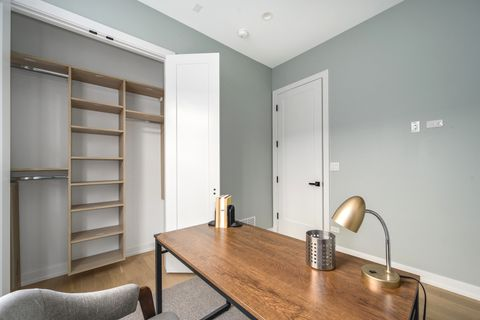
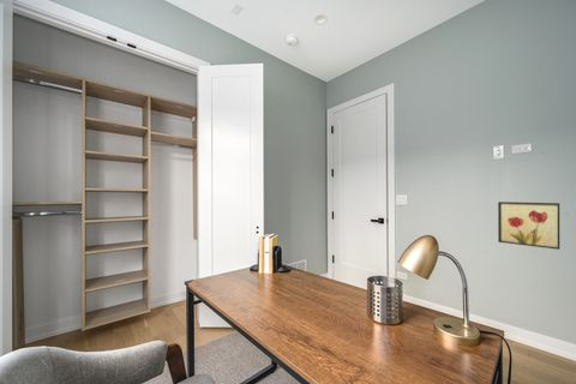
+ wall art [497,200,560,251]
